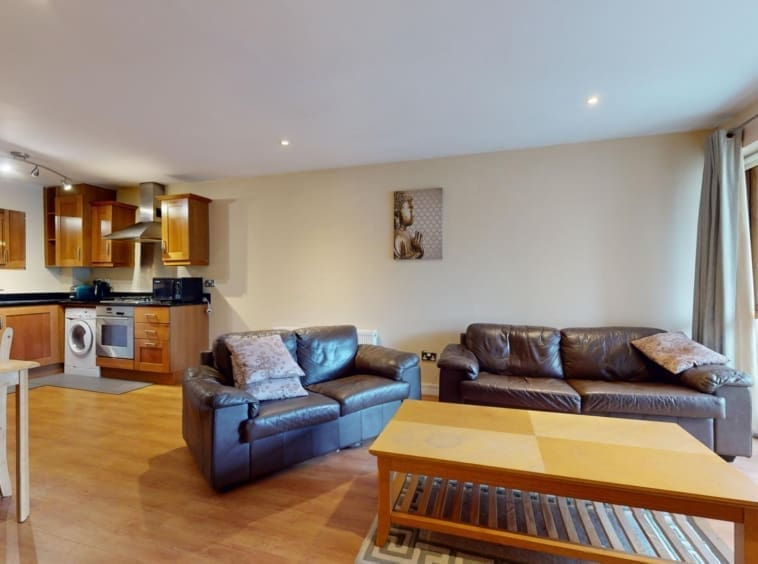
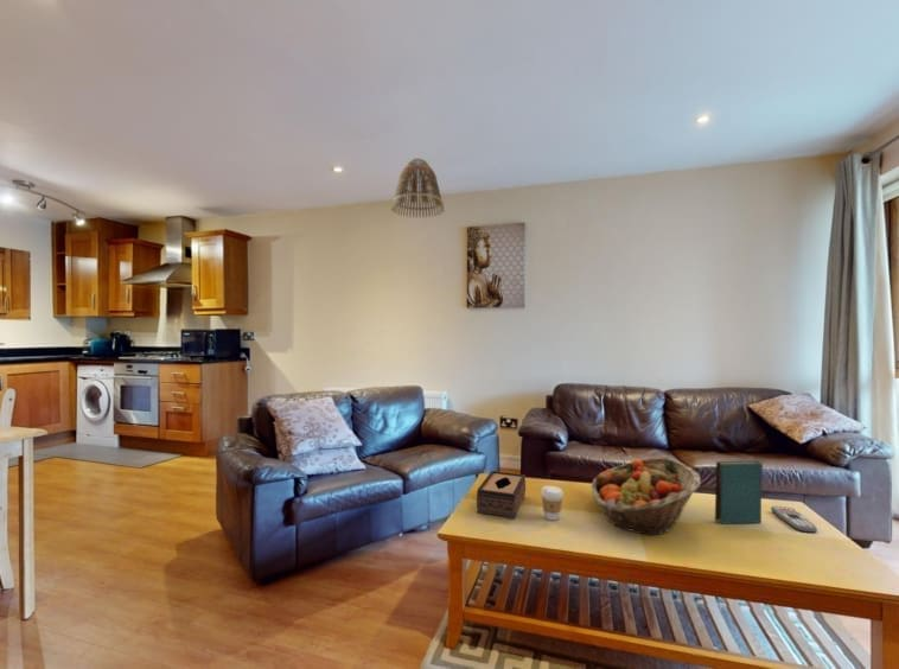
+ book [714,459,764,525]
+ coffee cup [540,485,565,522]
+ remote control [770,505,818,534]
+ tissue box [476,470,527,521]
+ fruit basket [589,457,702,537]
+ lamp shade [390,158,446,219]
